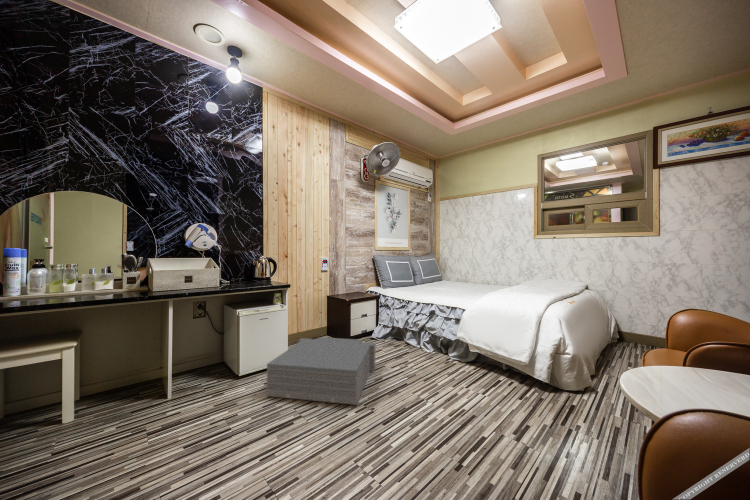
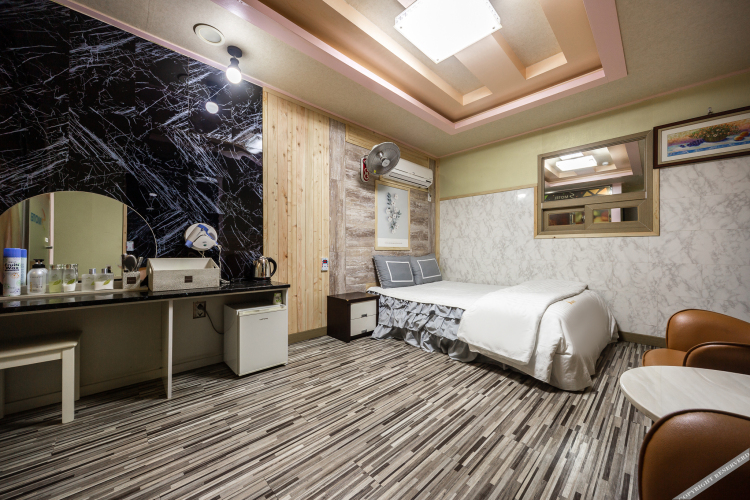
- storage cabinet [266,336,376,406]
